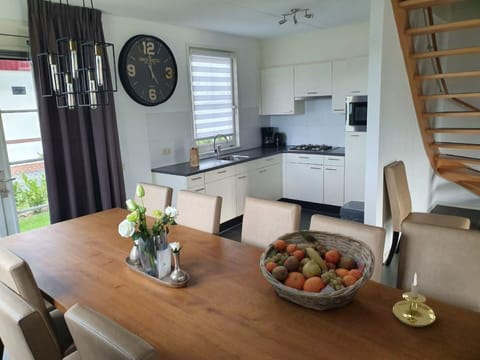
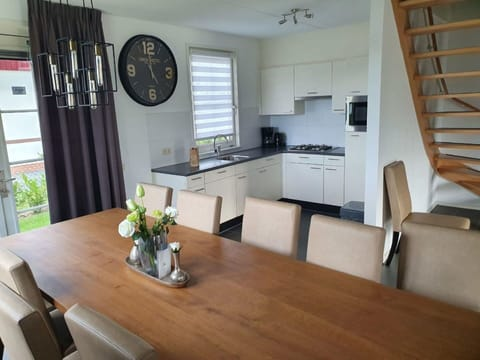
- fruit basket [258,229,376,312]
- candle holder [392,272,436,328]
